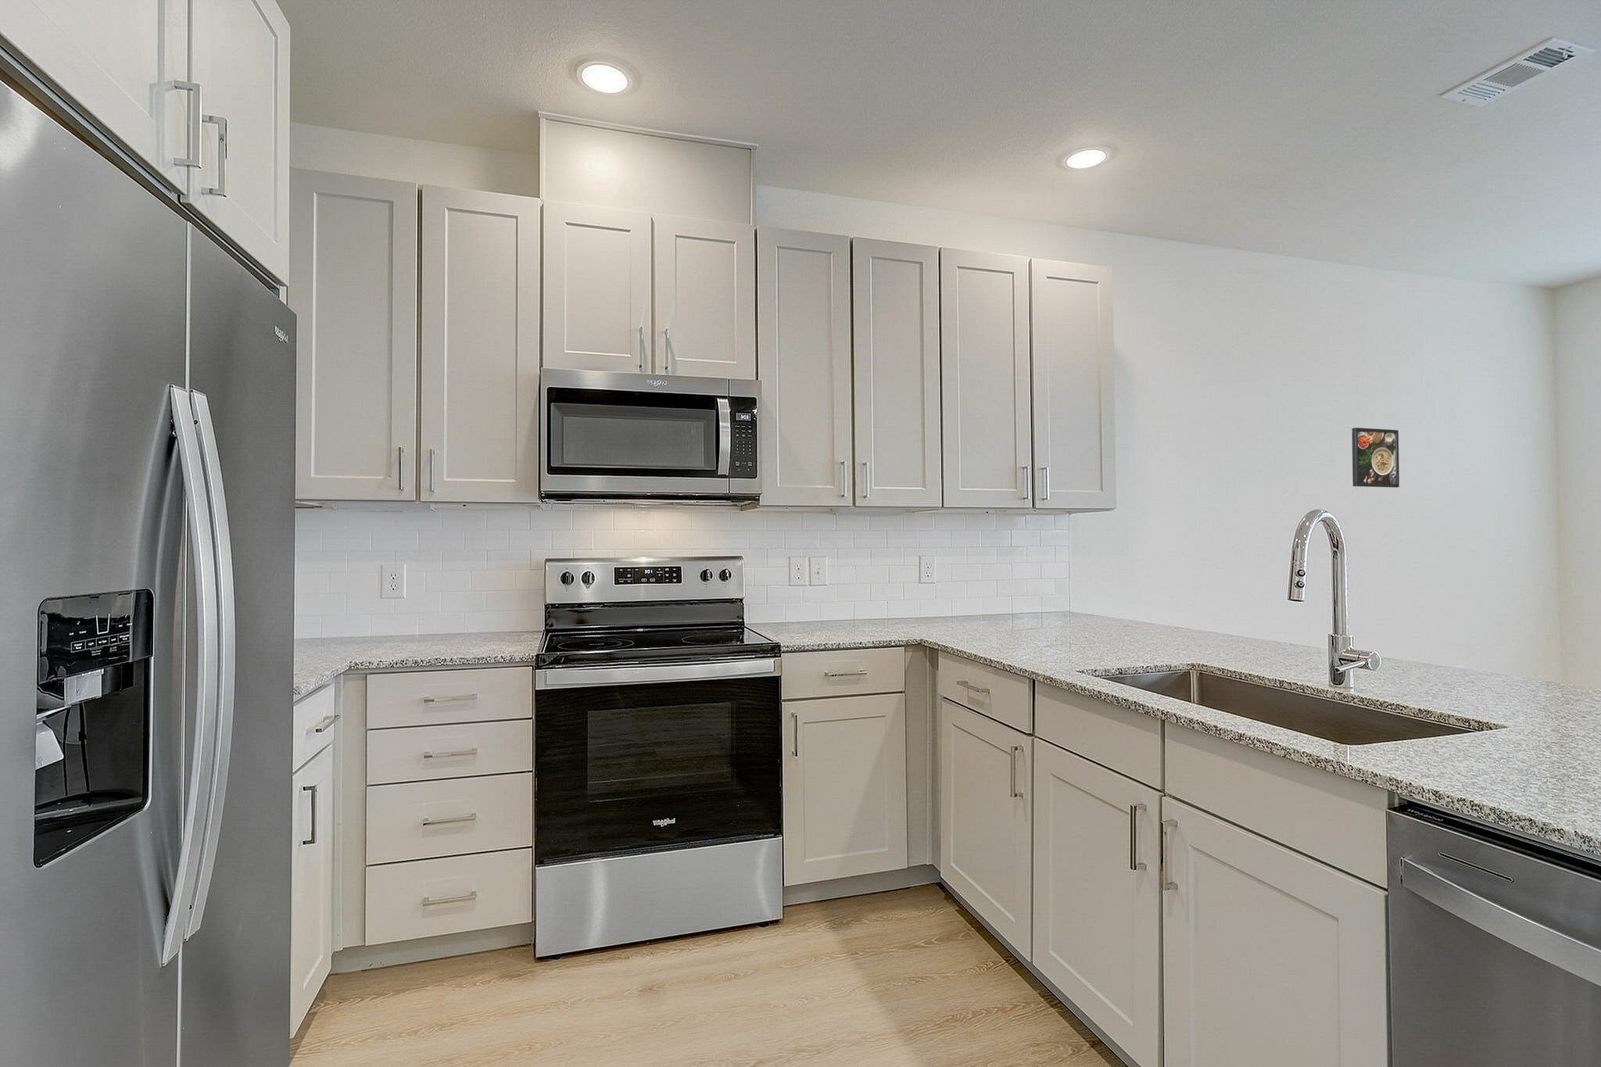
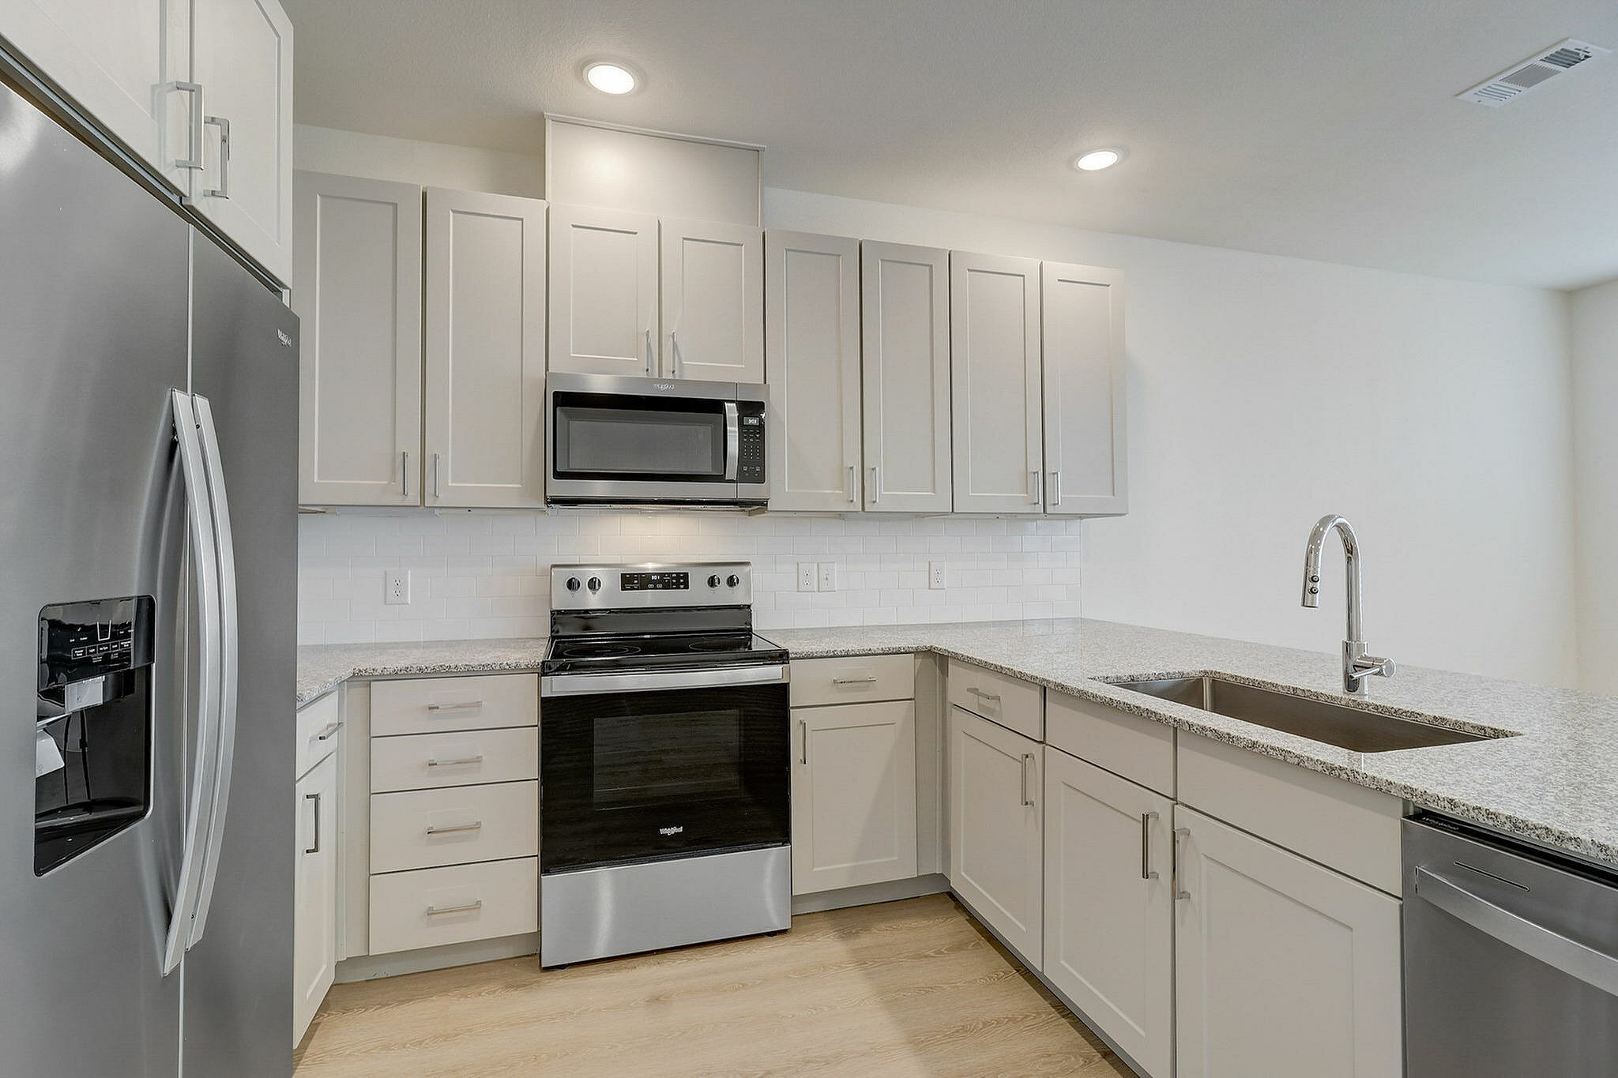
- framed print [1351,426,1400,488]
